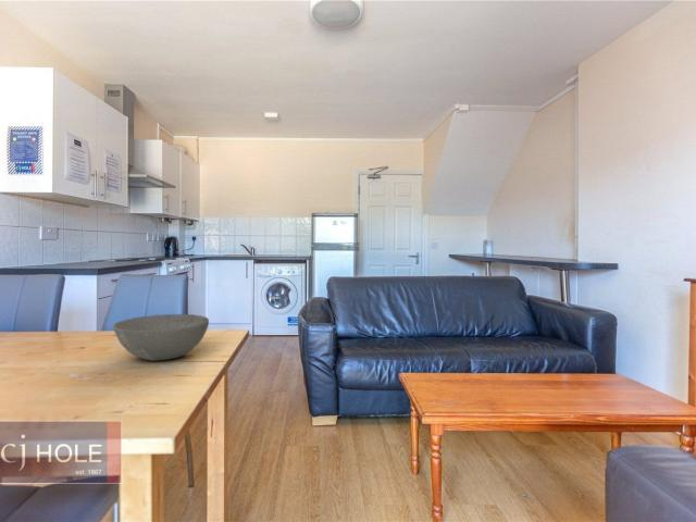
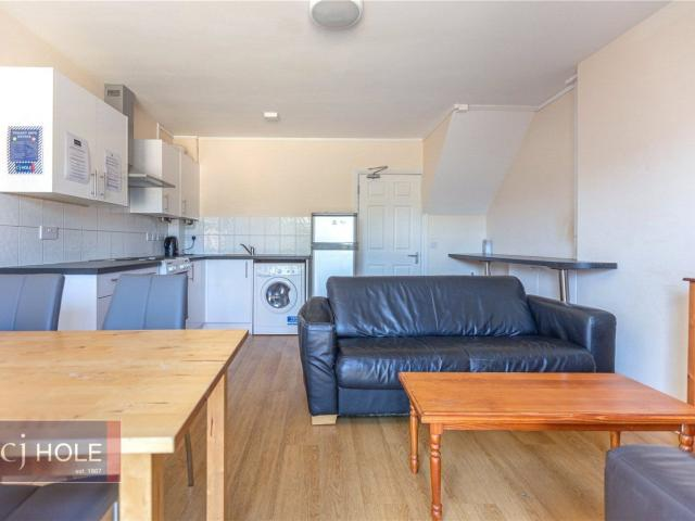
- bowl [112,313,210,361]
